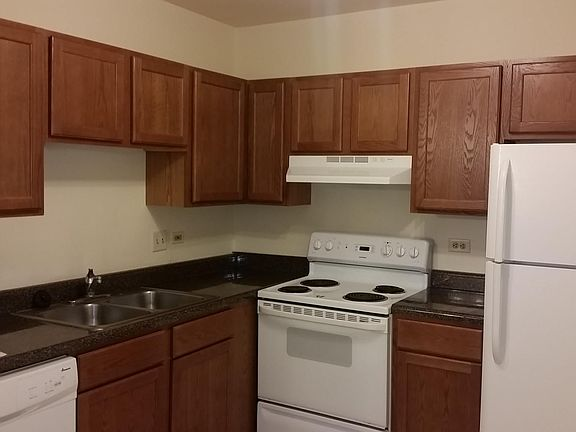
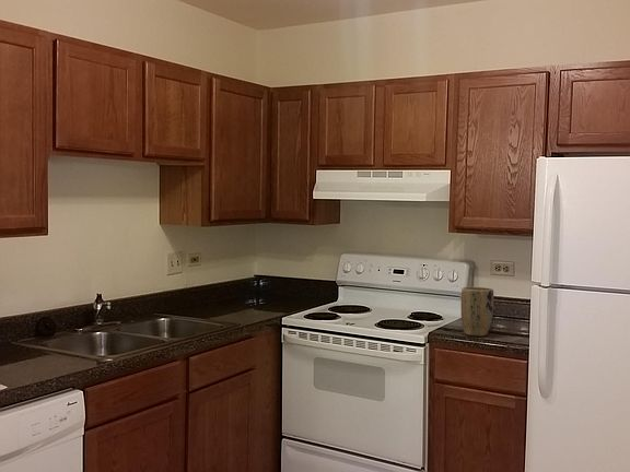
+ plant pot [460,286,494,338]
